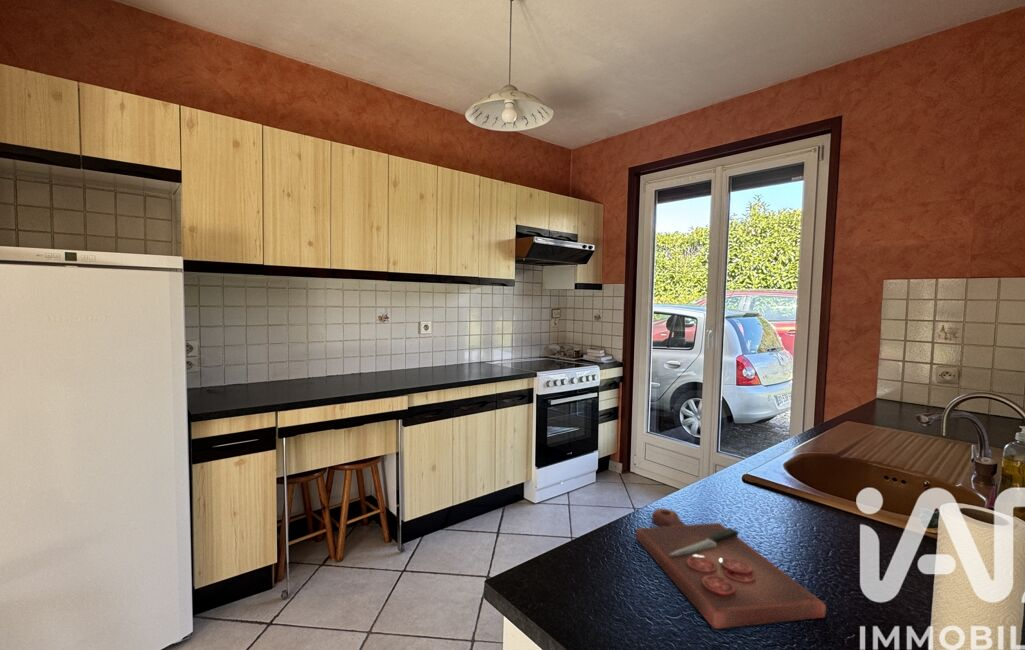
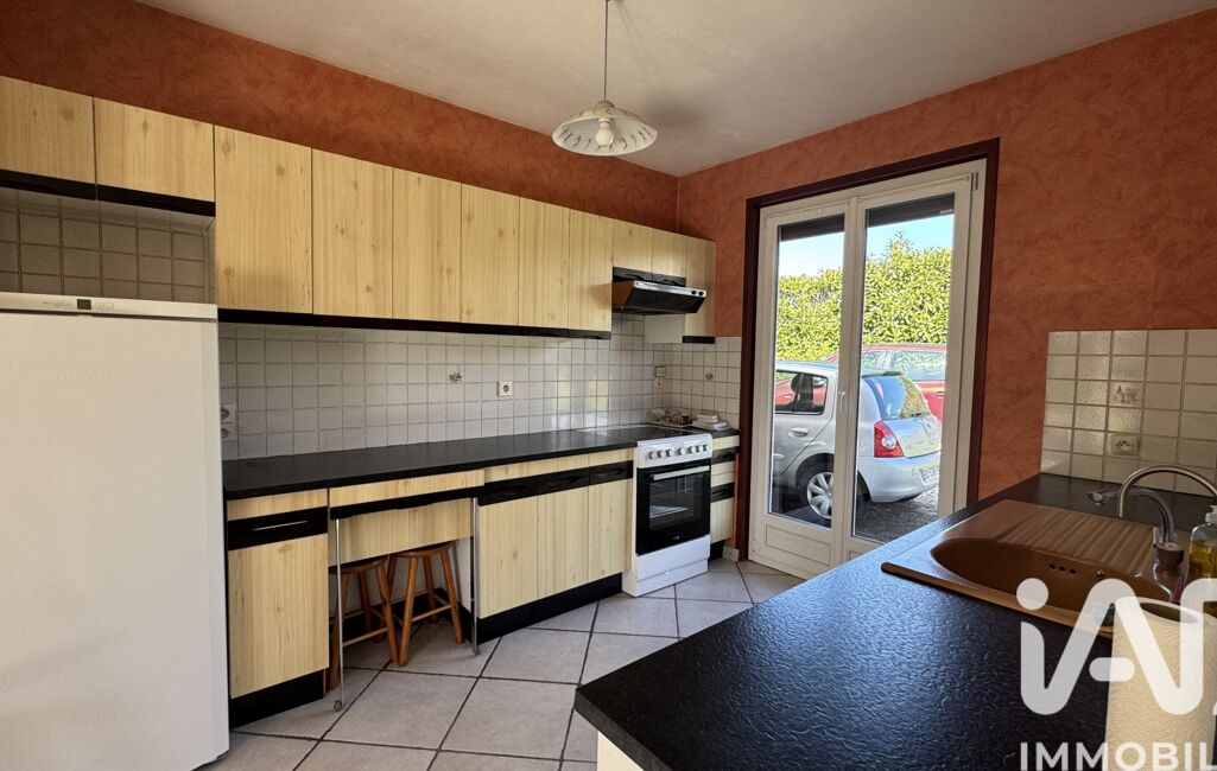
- cutting board [635,507,827,630]
